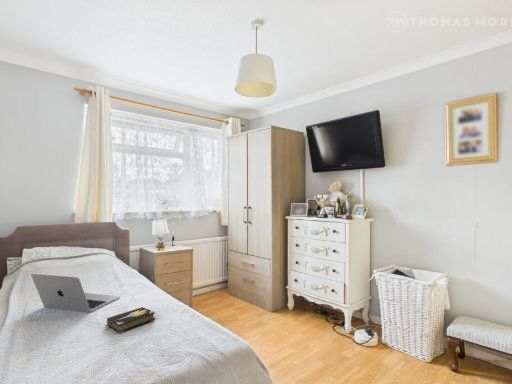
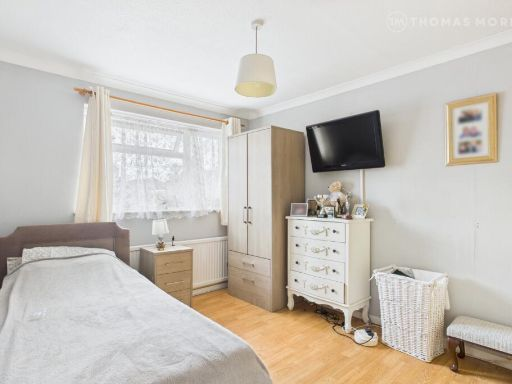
- hardback book [105,306,156,334]
- laptop [30,273,121,314]
